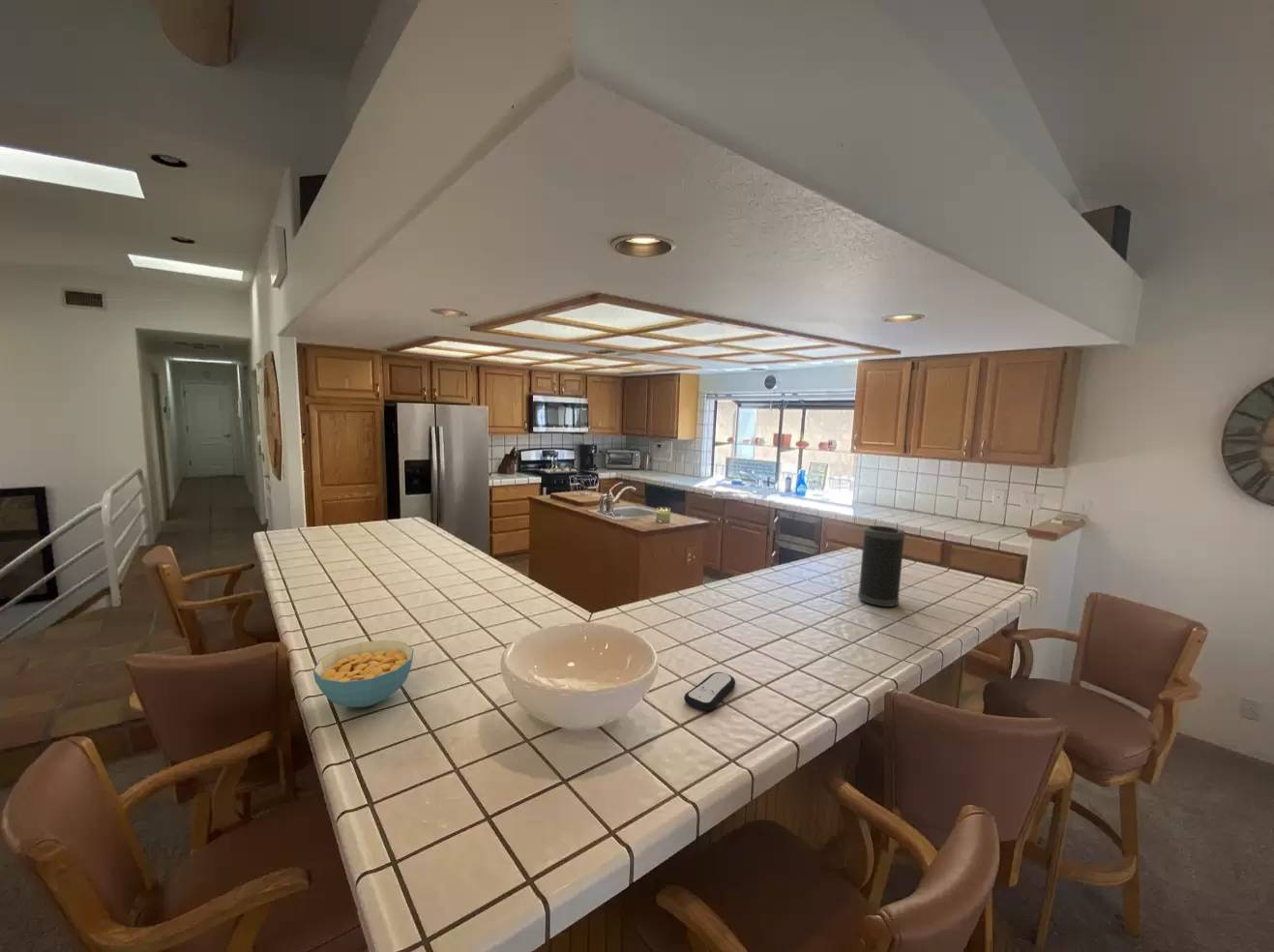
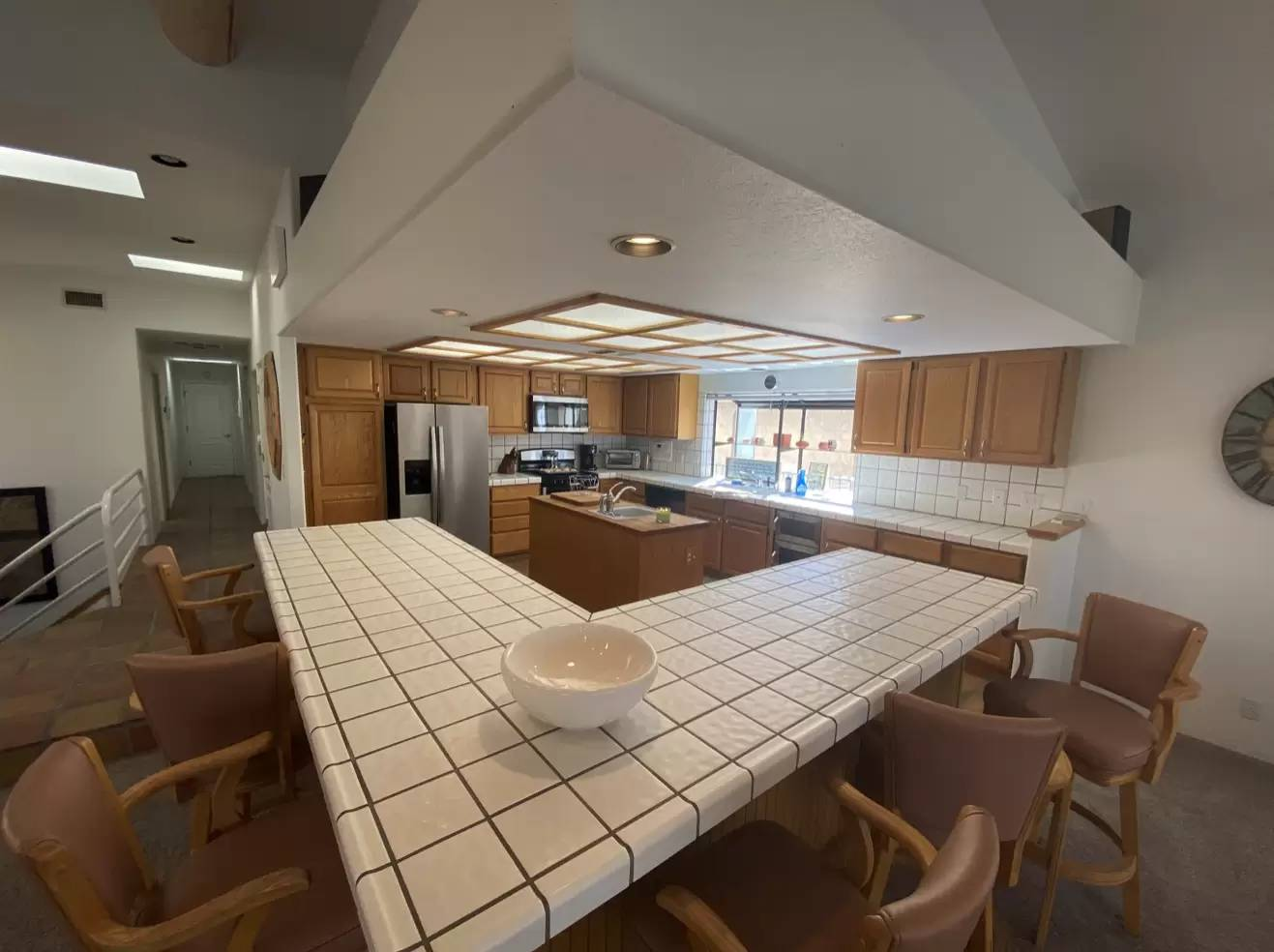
- remote control [683,671,736,712]
- speaker [857,524,906,608]
- cereal bowl [312,640,415,708]
